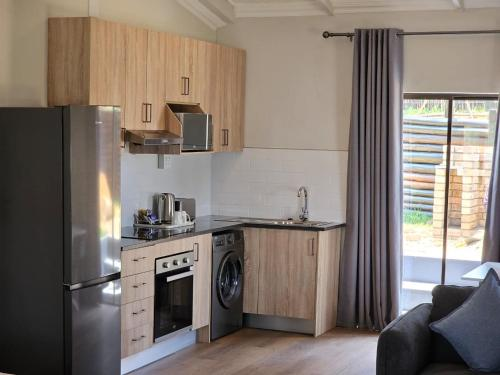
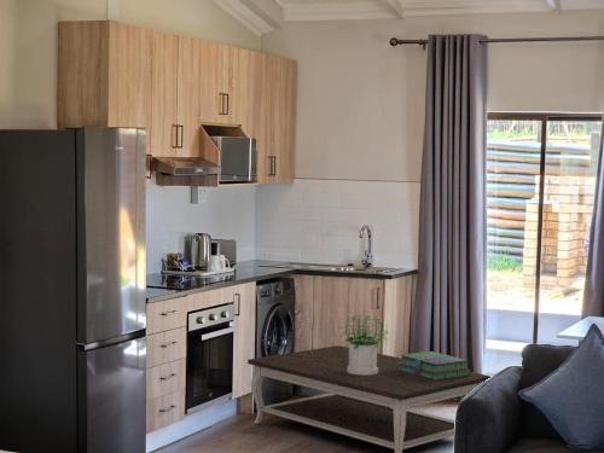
+ potted plant [338,314,389,374]
+ stack of books [399,350,471,381]
+ coffee table [246,344,492,453]
